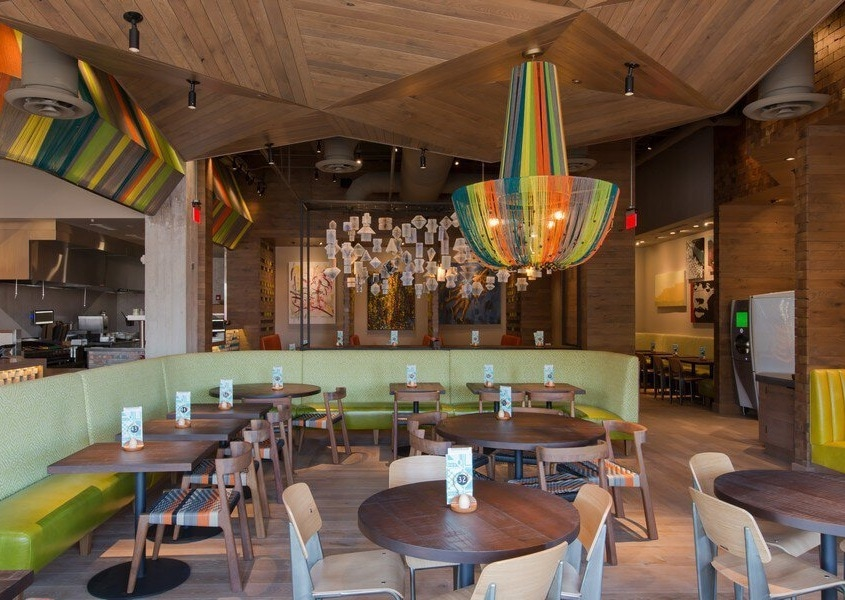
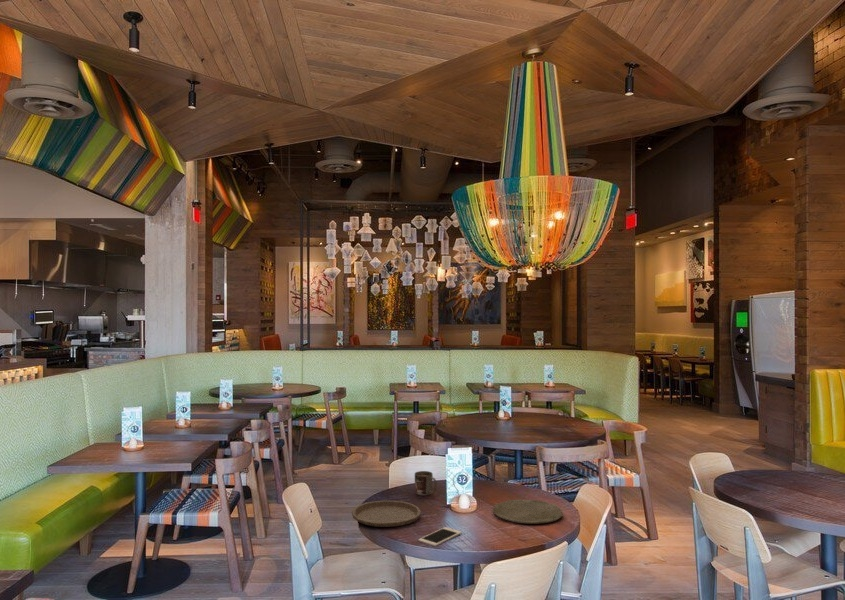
+ mug [414,470,438,496]
+ cell phone [418,526,463,547]
+ plate [351,499,422,528]
+ plate [492,498,564,525]
